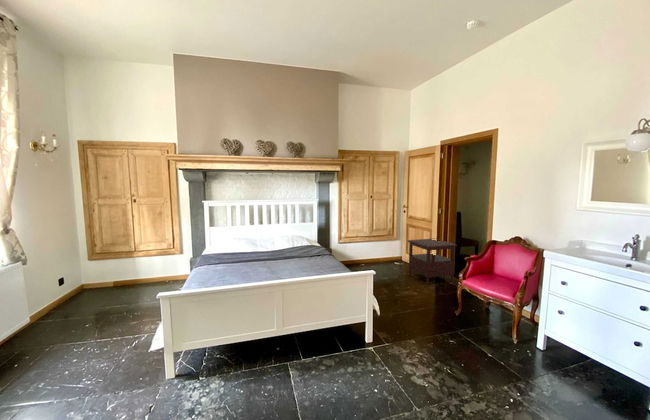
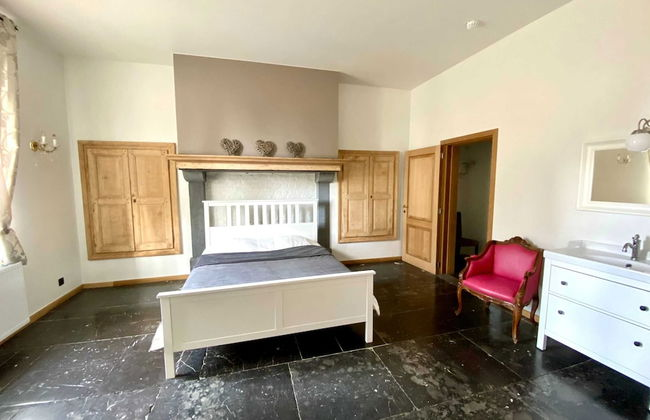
- side table [407,238,458,286]
